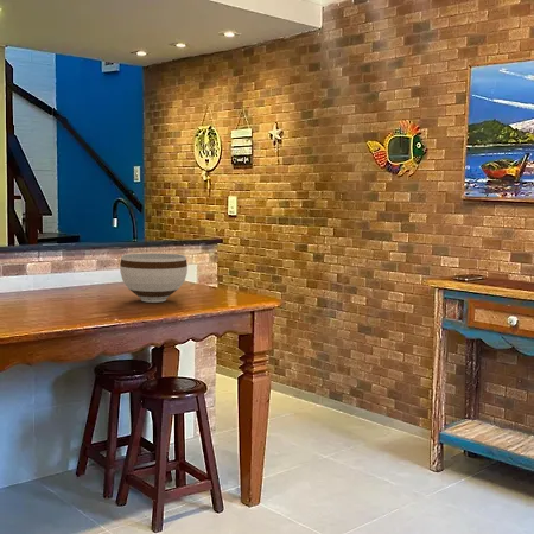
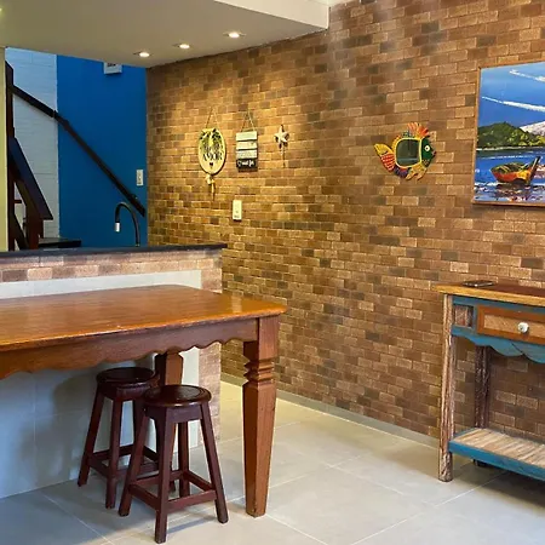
- bowl [119,252,189,304]
